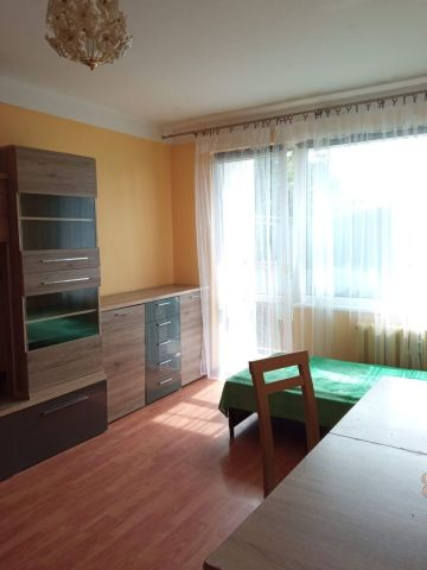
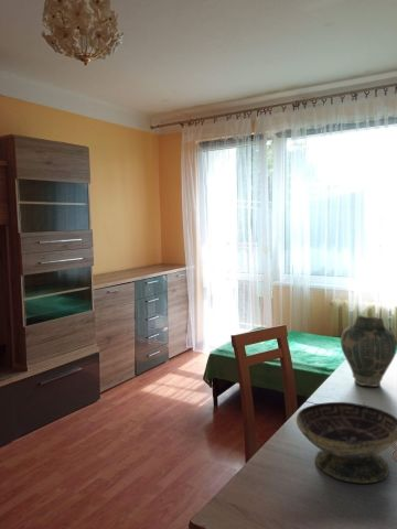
+ vase [340,315,397,388]
+ decorative bowl [294,401,397,485]
